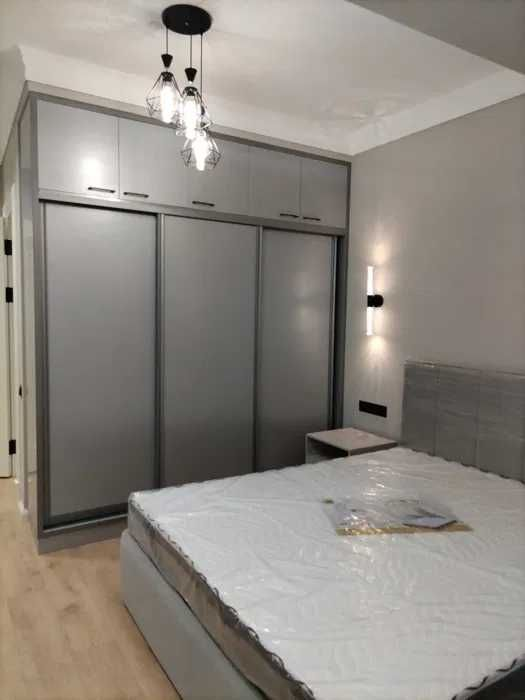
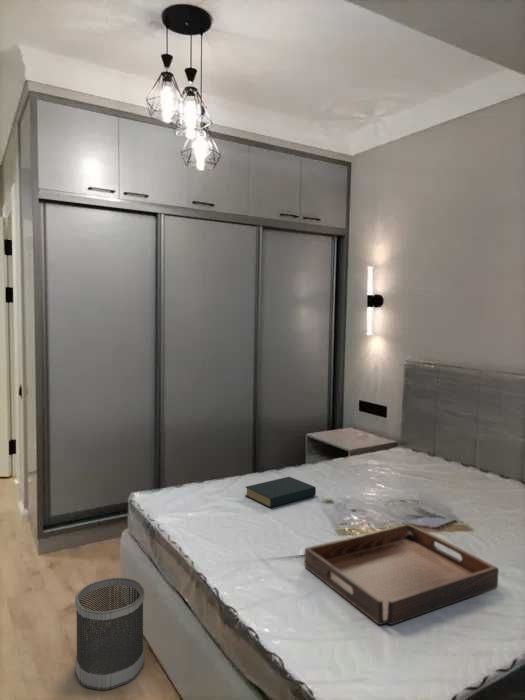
+ wastebasket [74,576,145,691]
+ serving tray [304,522,500,626]
+ hardback book [244,476,317,509]
